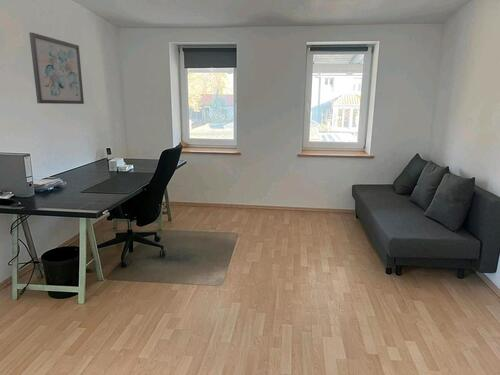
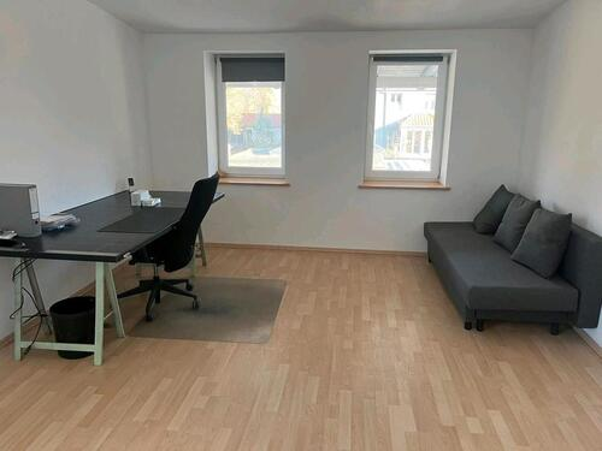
- wall art [28,31,85,105]
